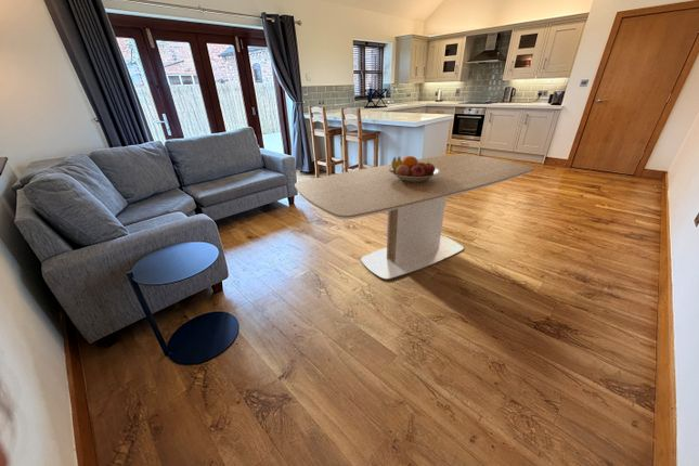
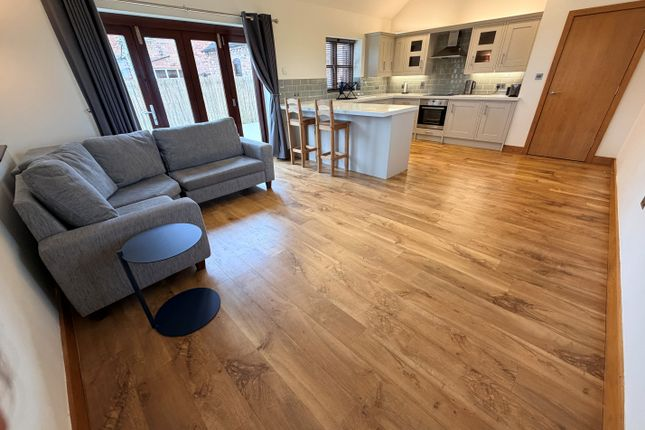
- fruit bowl [389,155,440,182]
- dining table [294,153,535,281]
